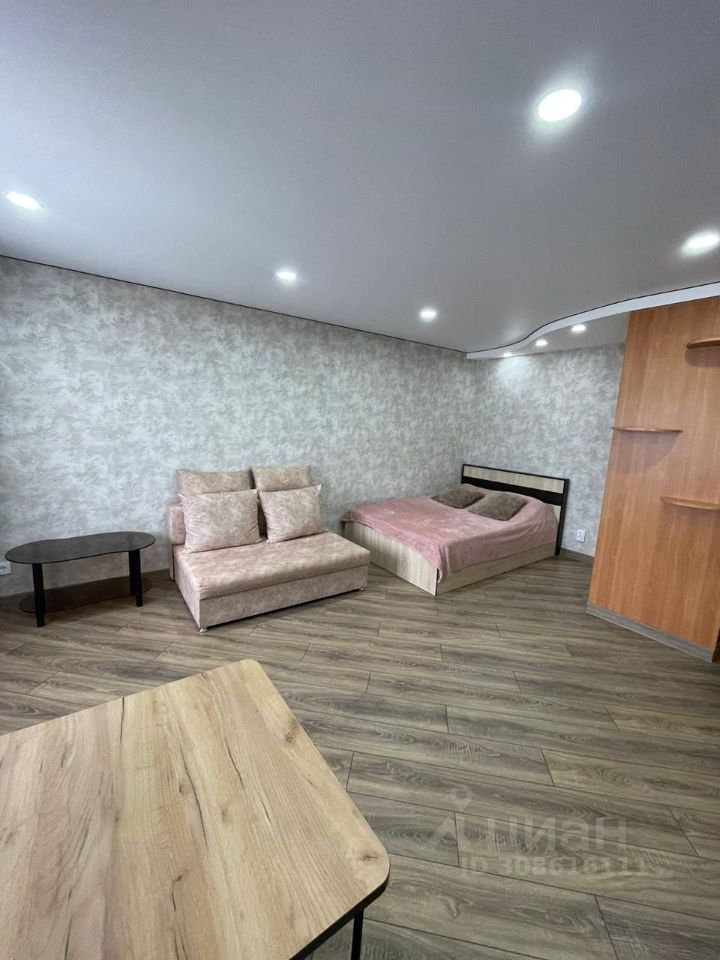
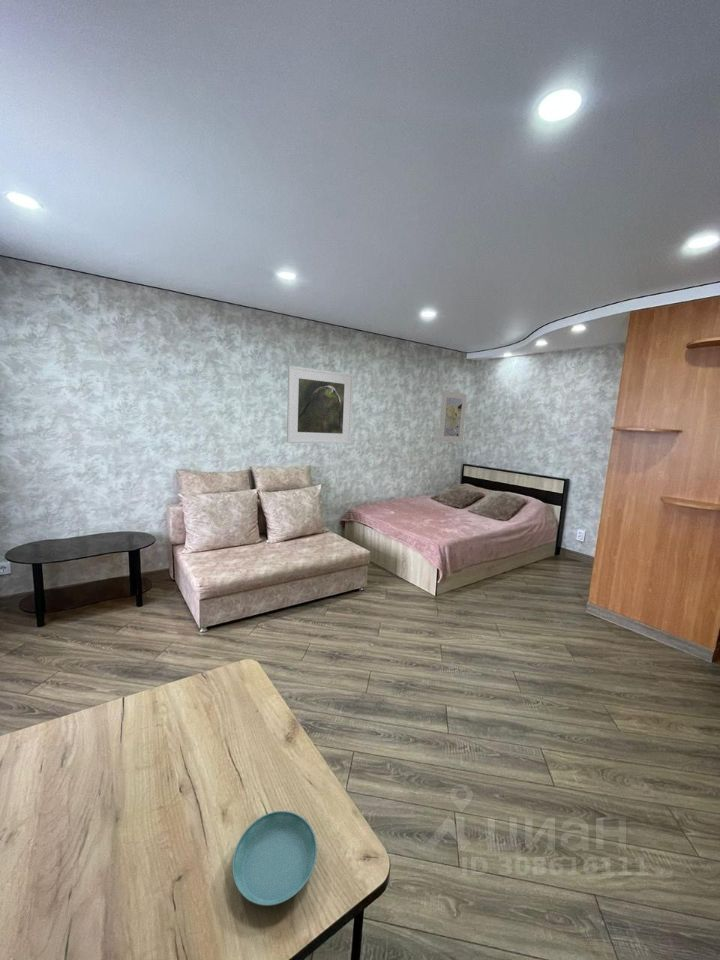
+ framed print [438,390,468,443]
+ saucer [232,810,318,907]
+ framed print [286,365,354,445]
